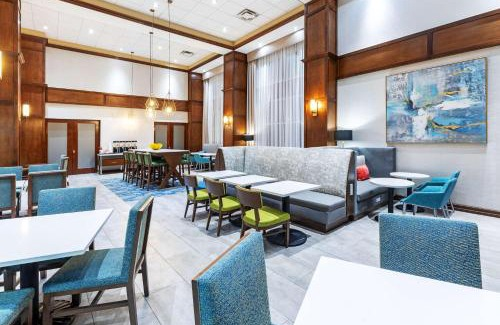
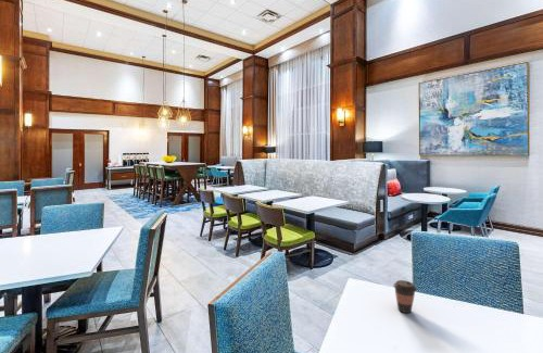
+ coffee cup [392,279,418,314]
